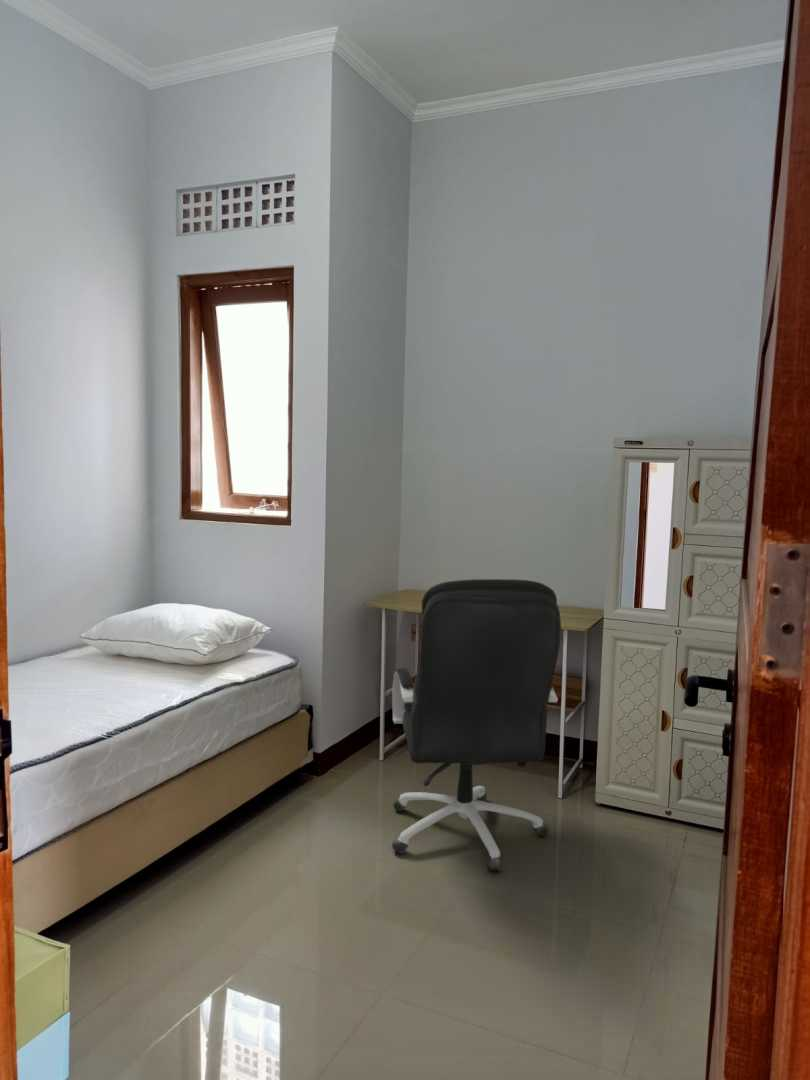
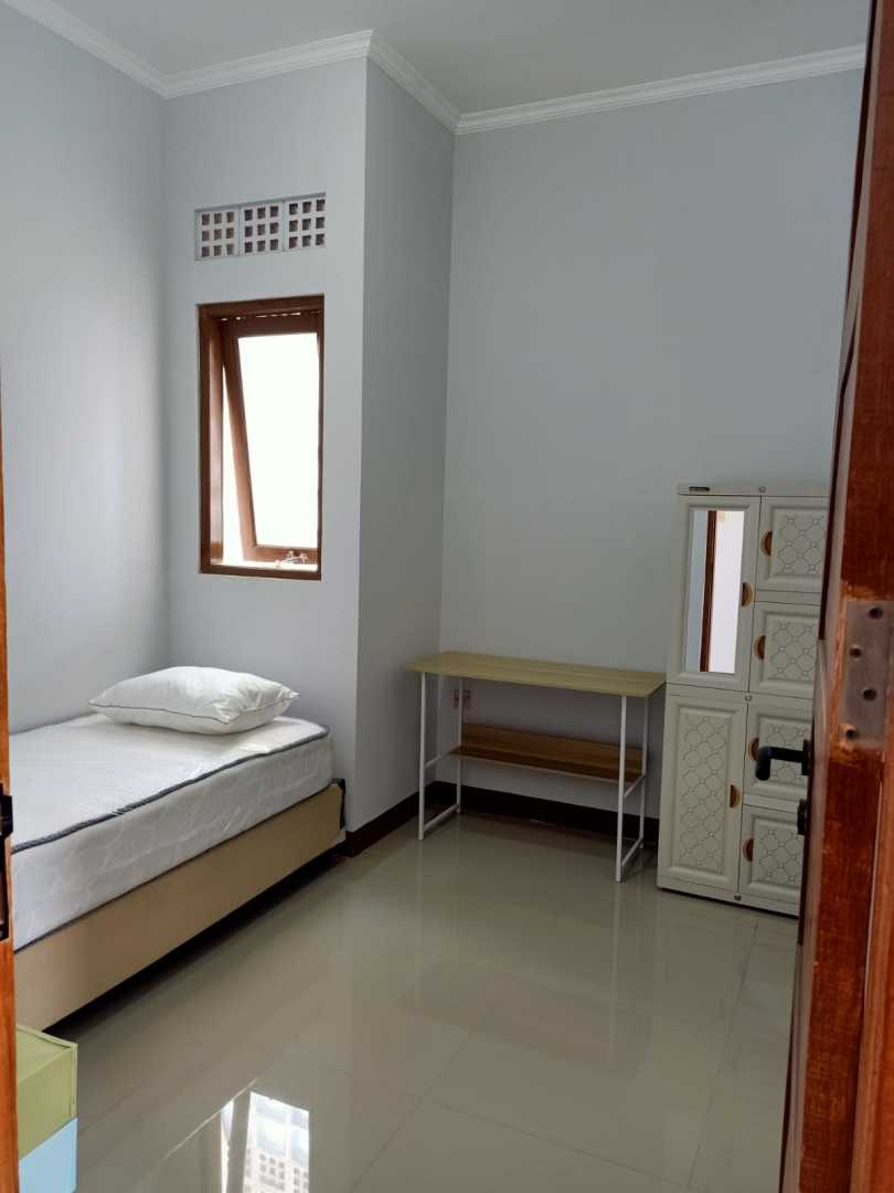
- office chair [391,578,562,873]
